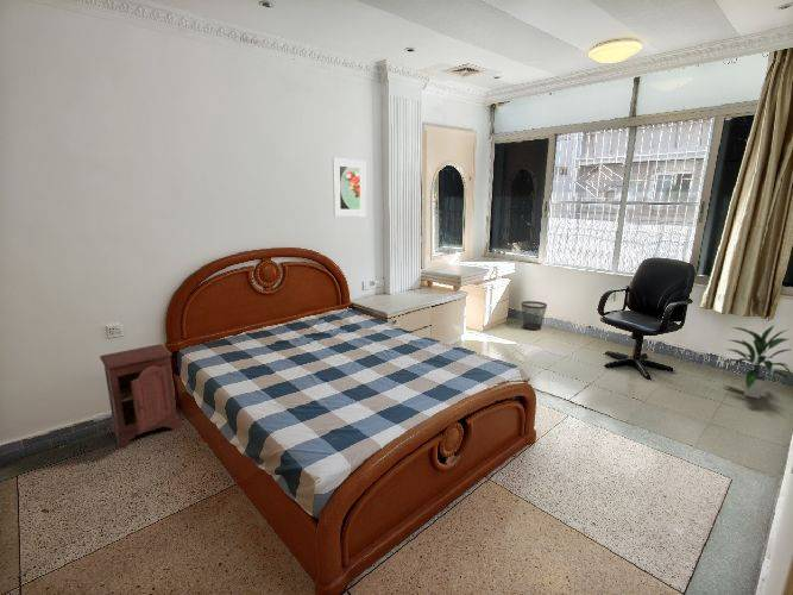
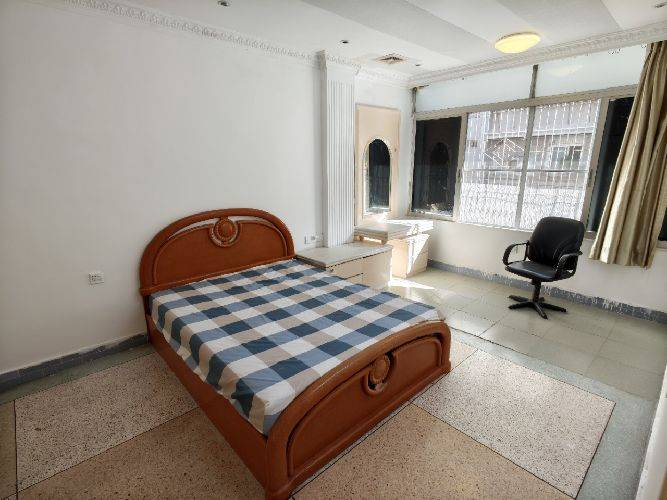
- nightstand [99,343,182,449]
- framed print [332,157,367,218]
- indoor plant [723,322,793,400]
- wastebasket [521,300,548,331]
